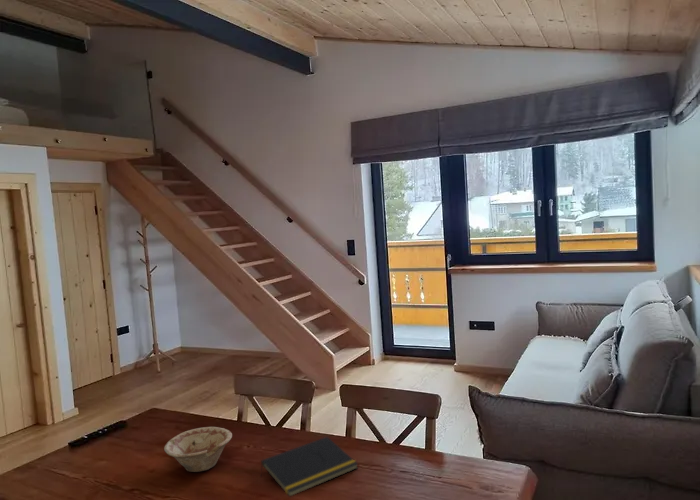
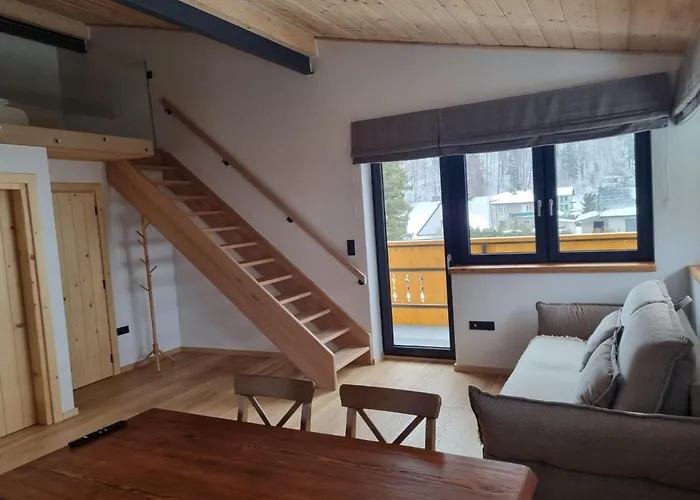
- notepad [260,436,359,498]
- dish [163,426,233,473]
